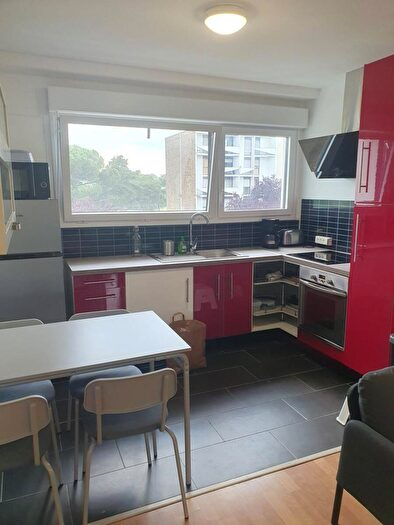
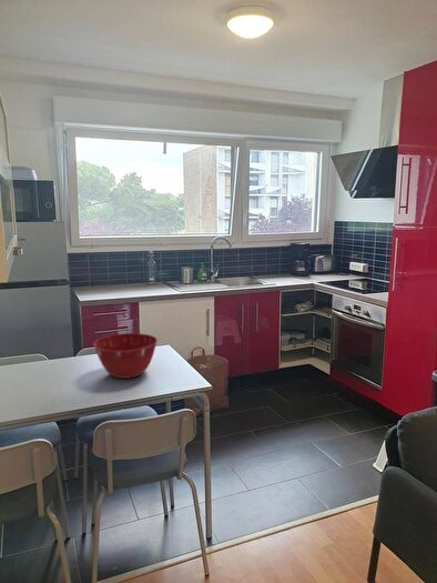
+ mixing bowl [92,332,159,380]
